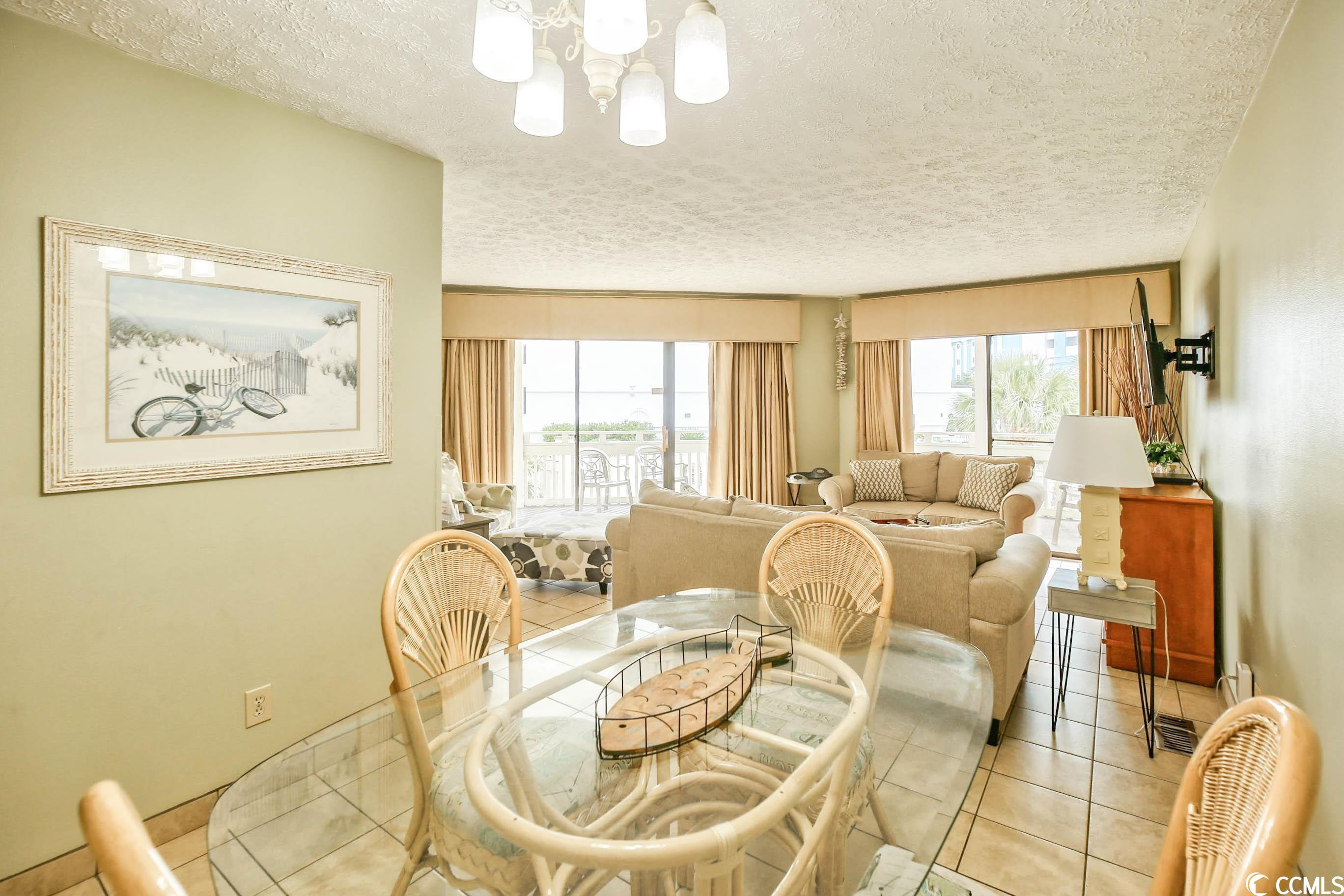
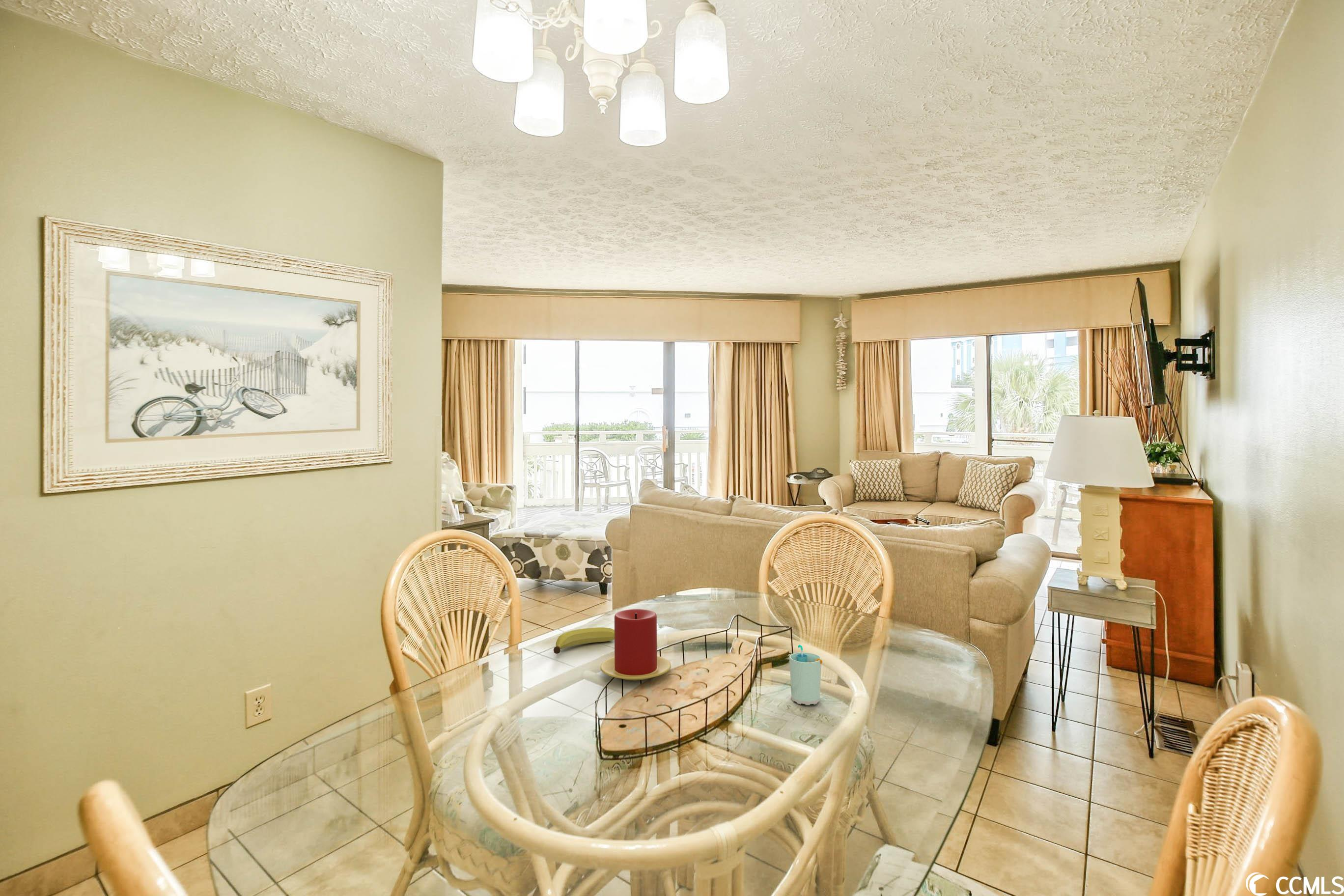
+ candle [600,609,672,681]
+ cup [789,644,823,705]
+ fruit [553,627,615,654]
